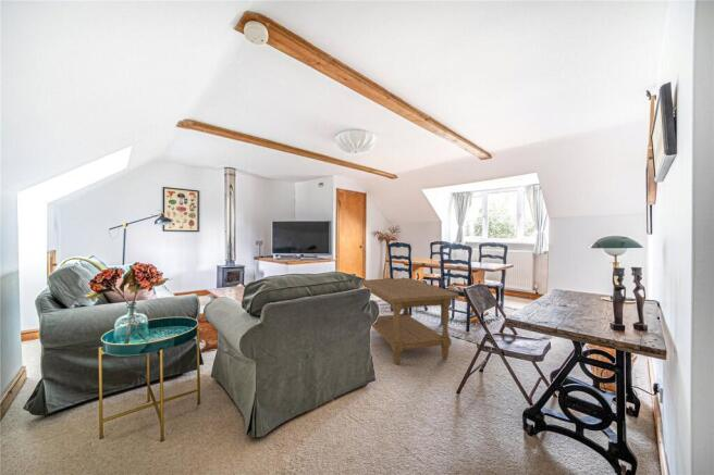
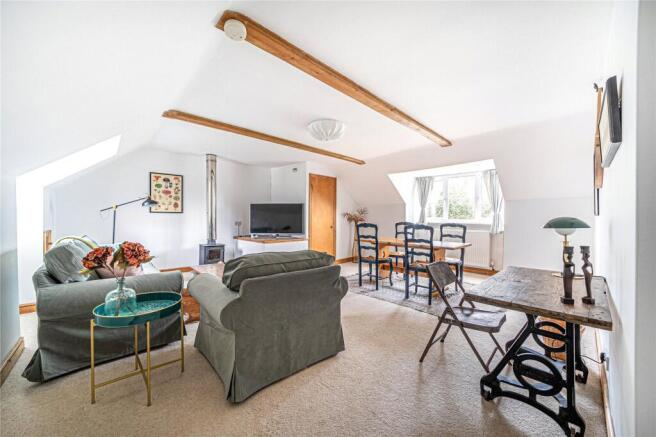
- coffee table [362,277,459,366]
